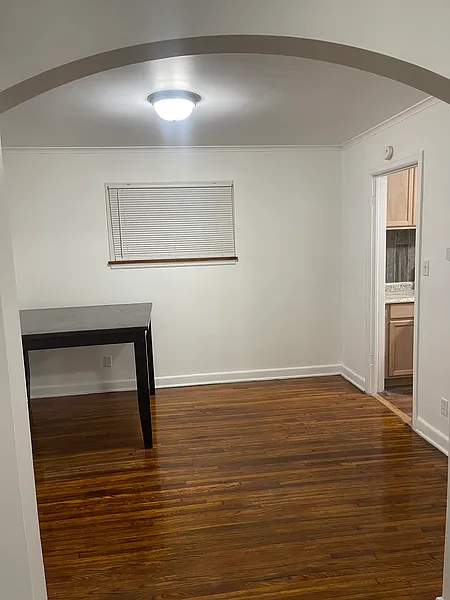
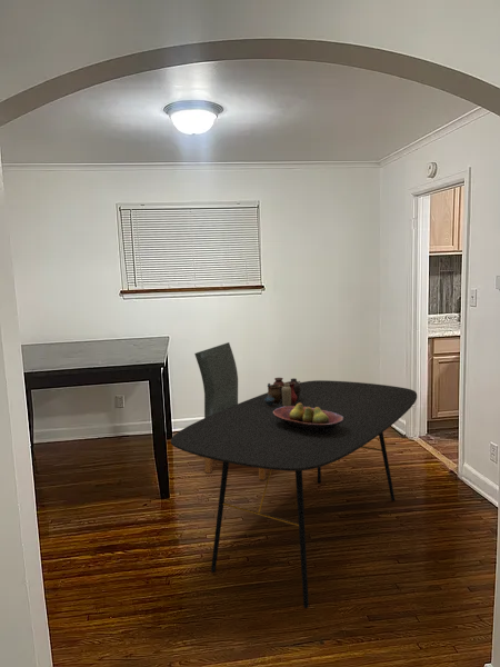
+ dining table [170,379,418,609]
+ fruit bowl [273,402,343,432]
+ vase [264,377,302,407]
+ dining chair [193,341,267,481]
